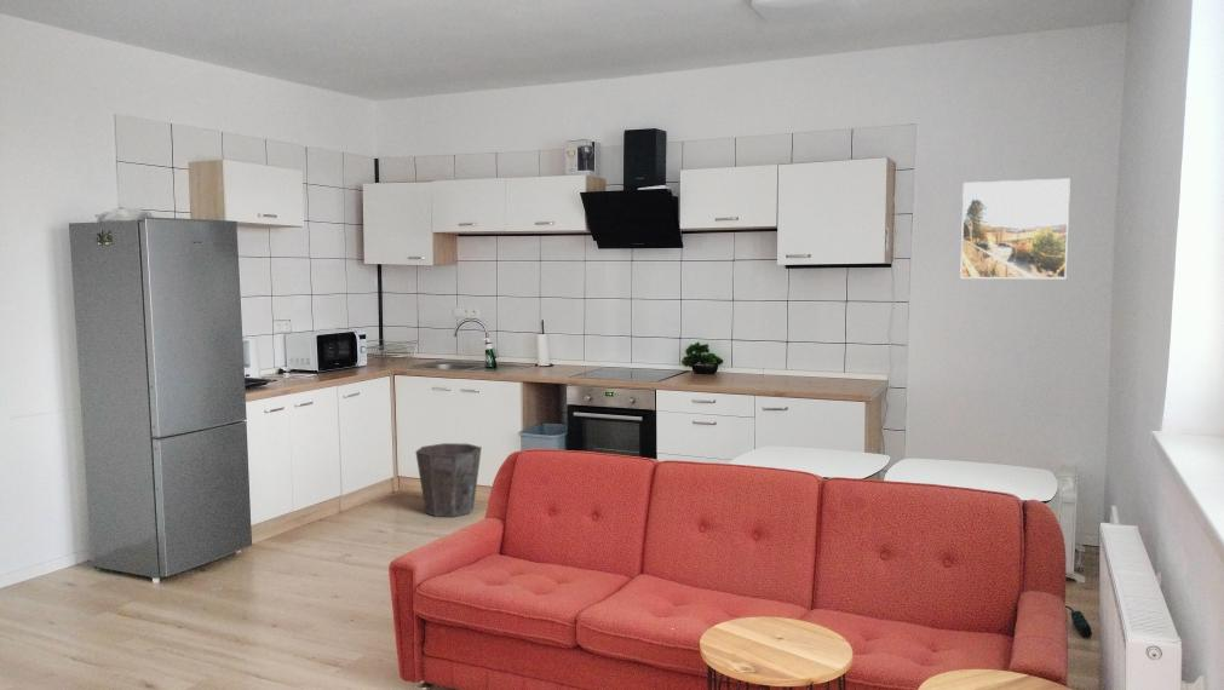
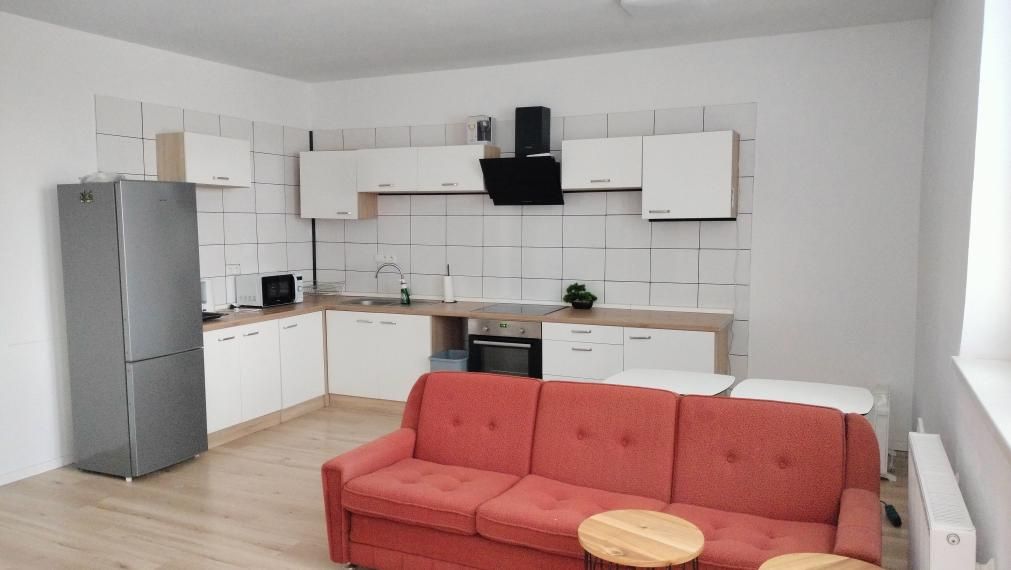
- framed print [959,178,1071,280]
- waste bin [414,442,483,518]
